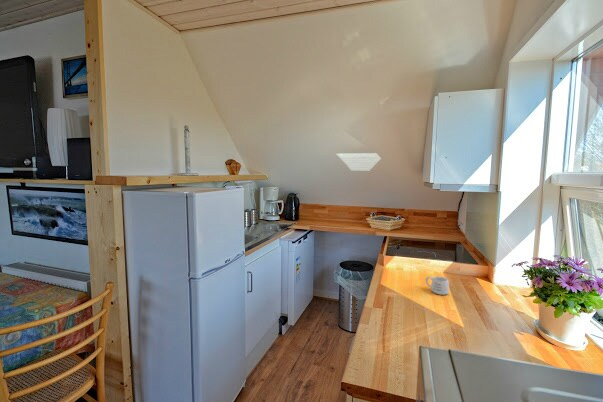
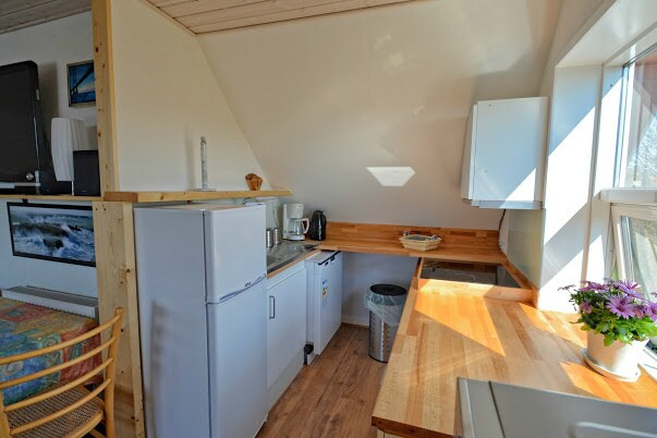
- mug [425,275,450,296]
